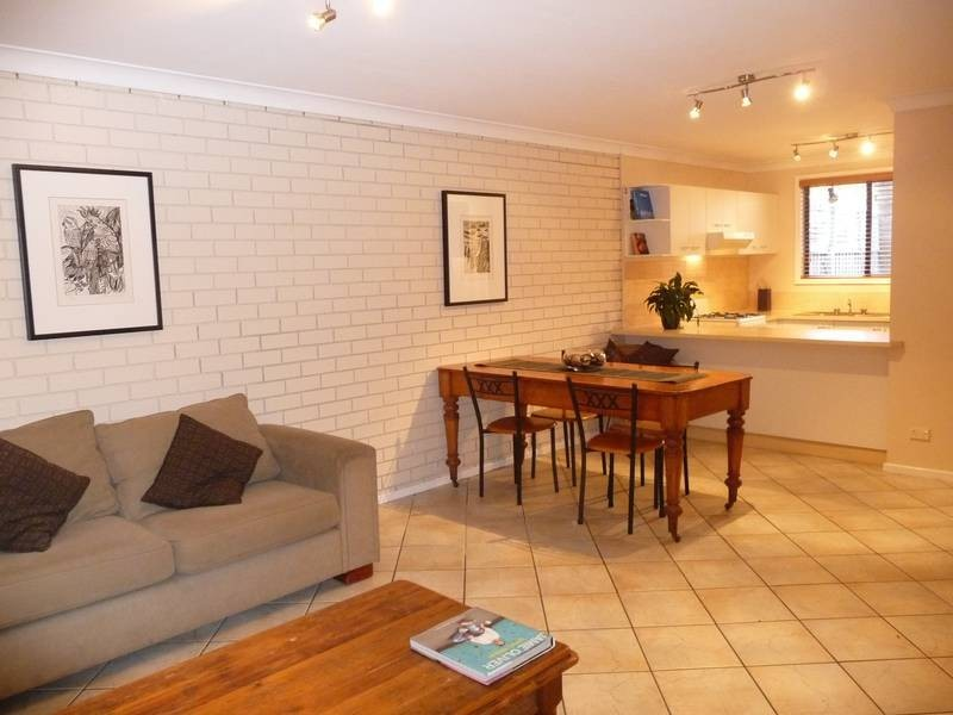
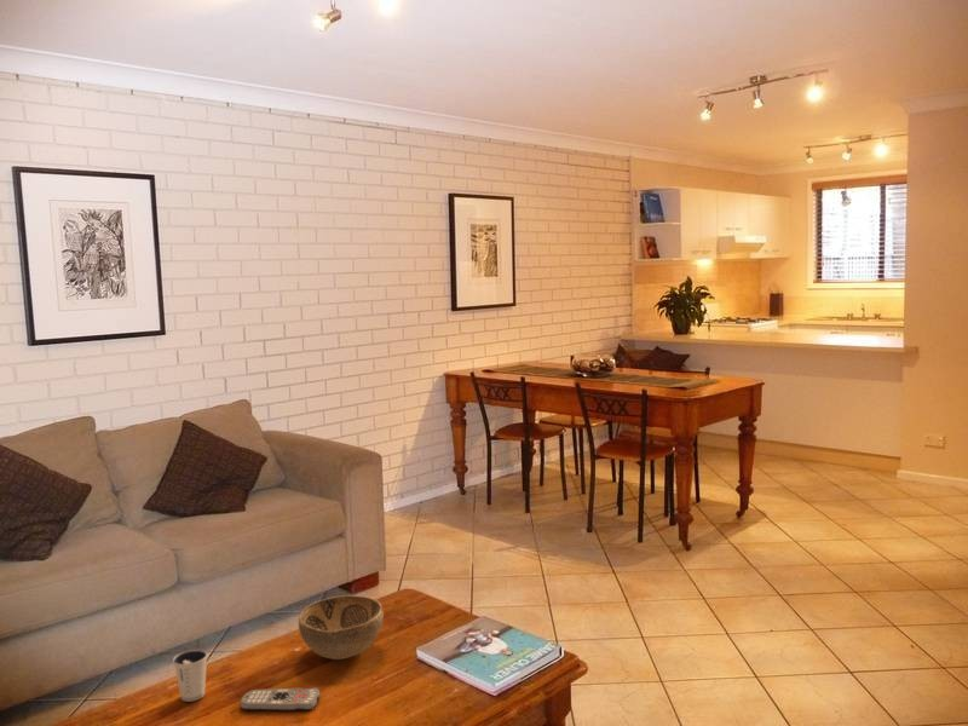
+ decorative bowl [298,594,385,661]
+ remote control [240,686,321,713]
+ dixie cup [172,649,208,703]
